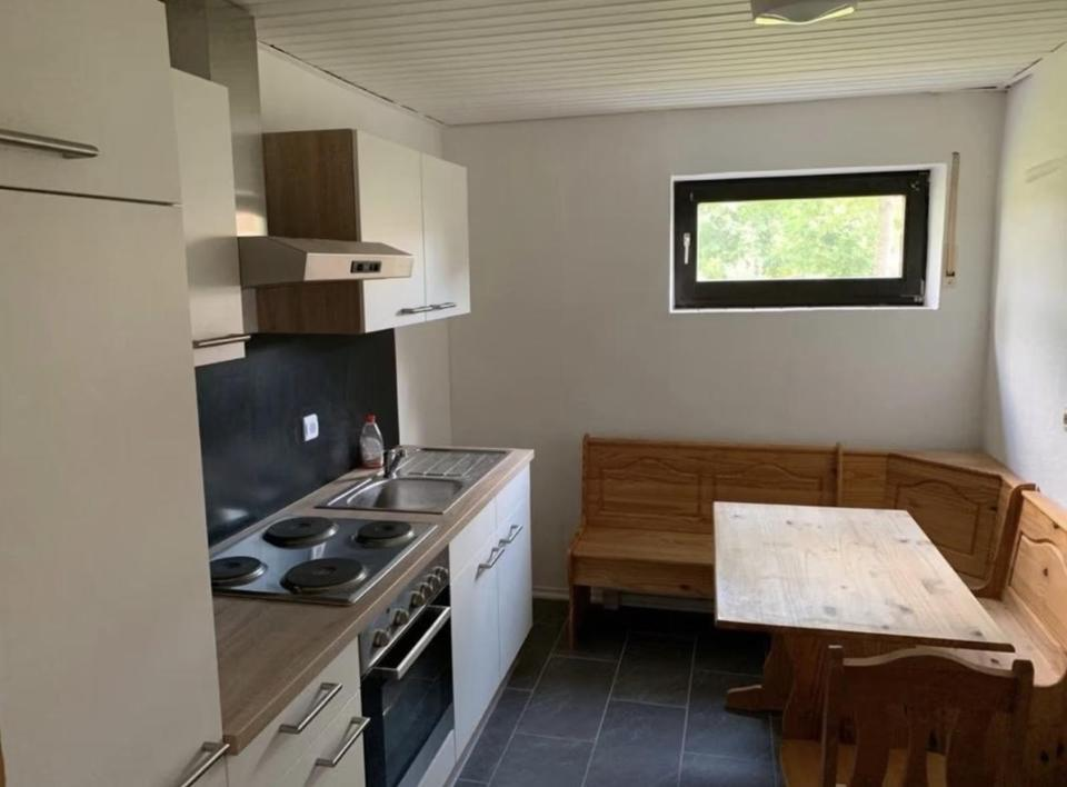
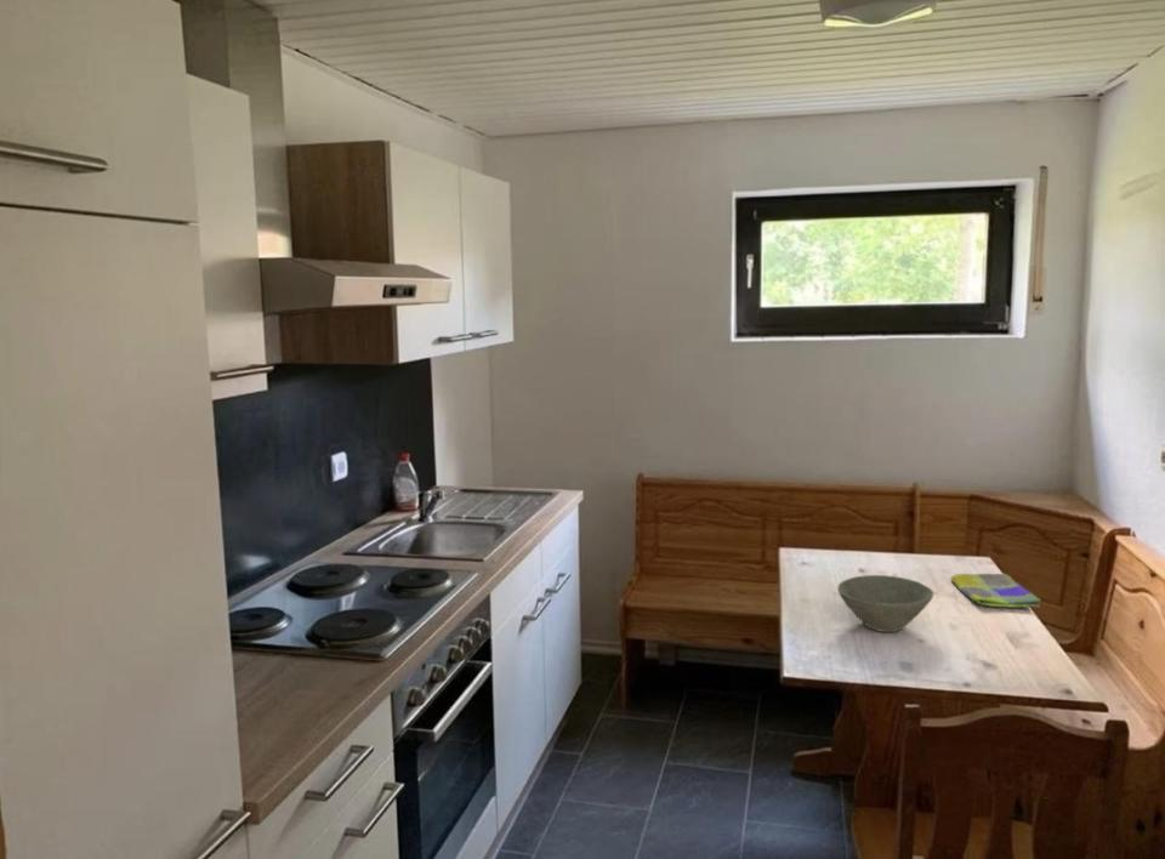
+ bowl [836,574,934,633]
+ dish towel [950,573,1041,609]
